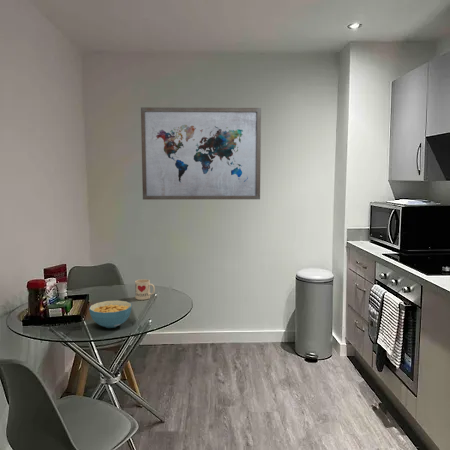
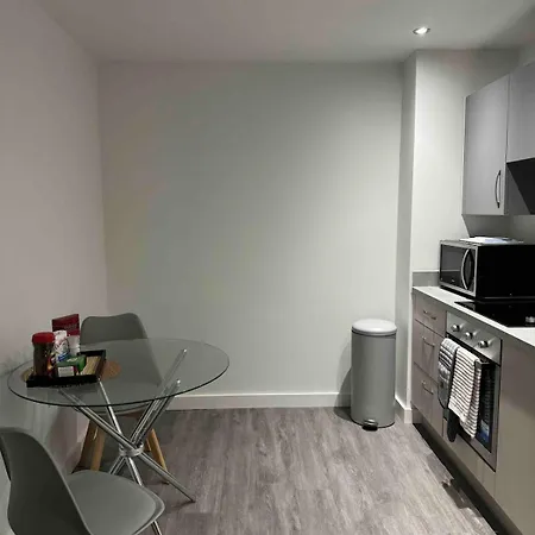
- mug [134,278,156,301]
- wall art [140,106,262,201]
- cereal bowl [88,300,133,329]
